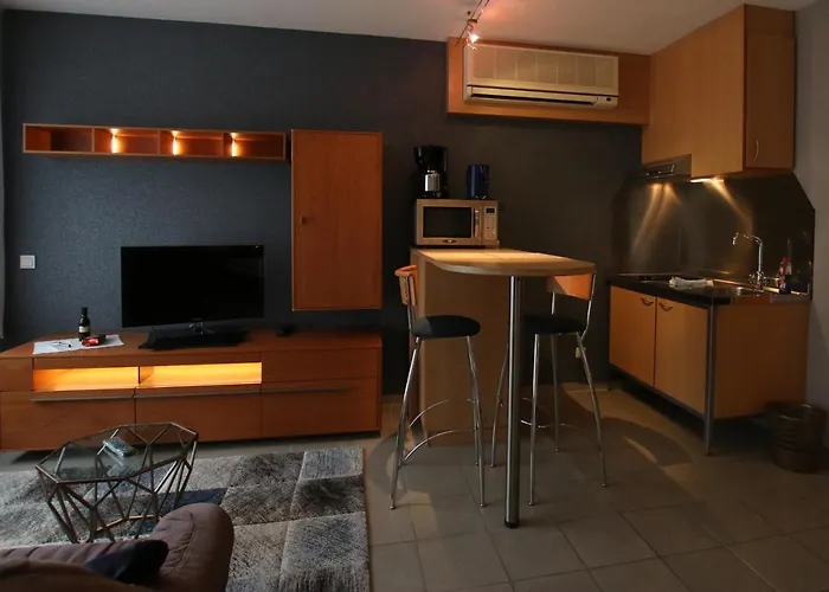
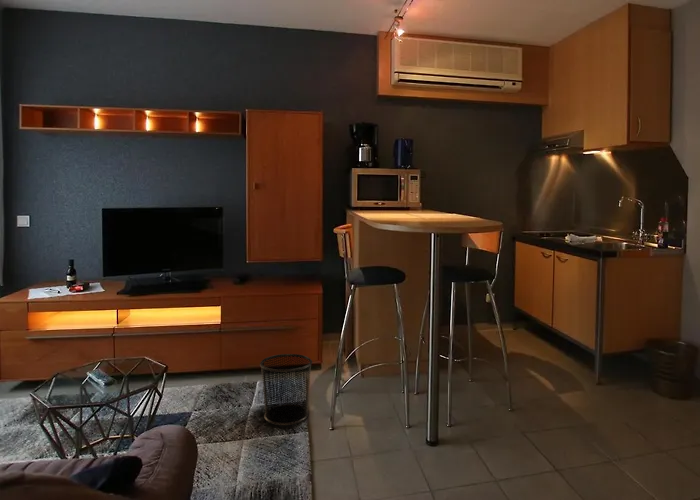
+ trash can [259,353,313,426]
